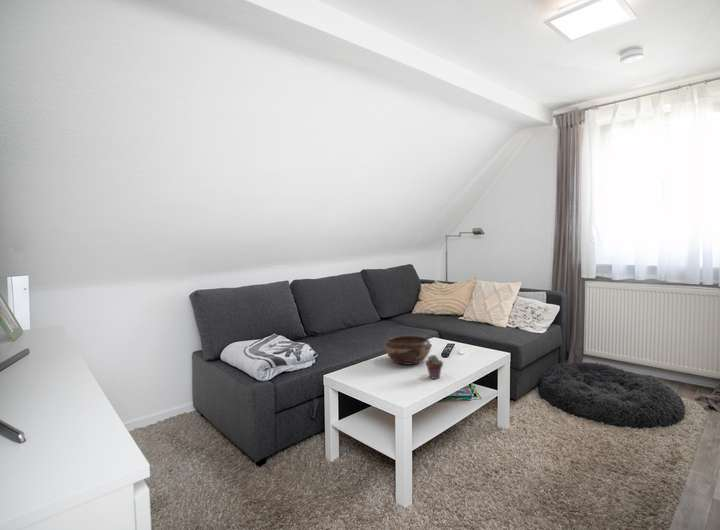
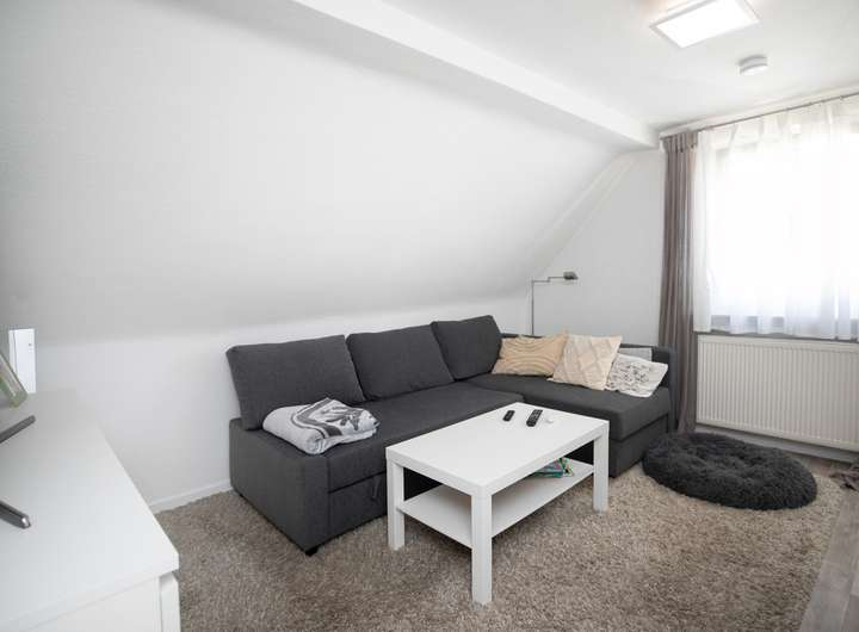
- potted succulent [425,354,444,380]
- decorative bowl [383,335,432,366]
